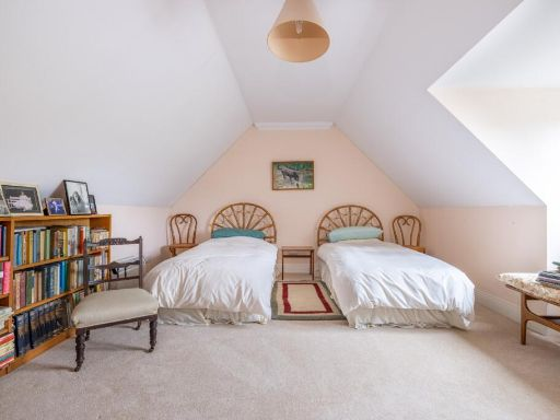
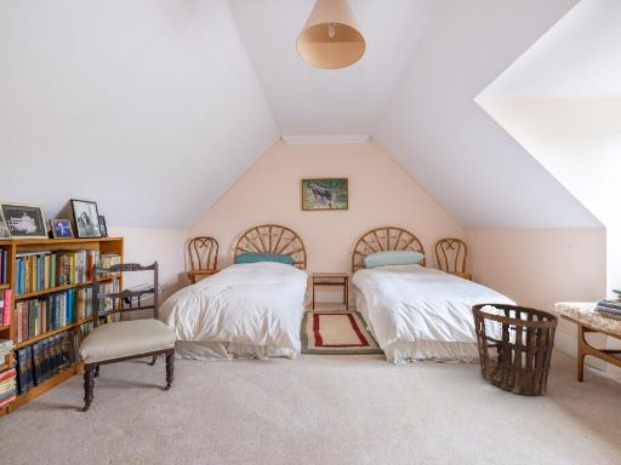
+ basket [471,303,559,396]
